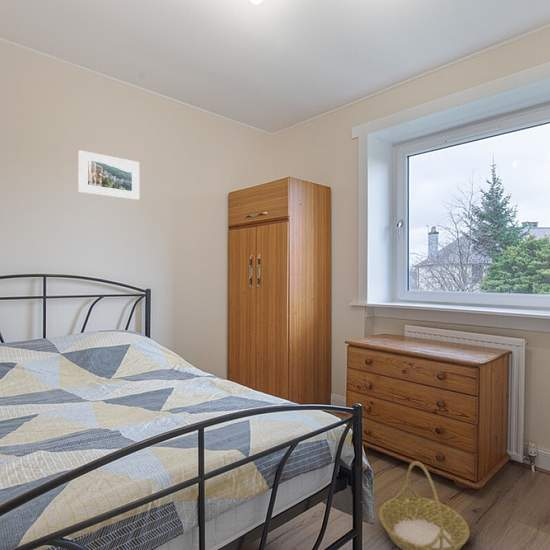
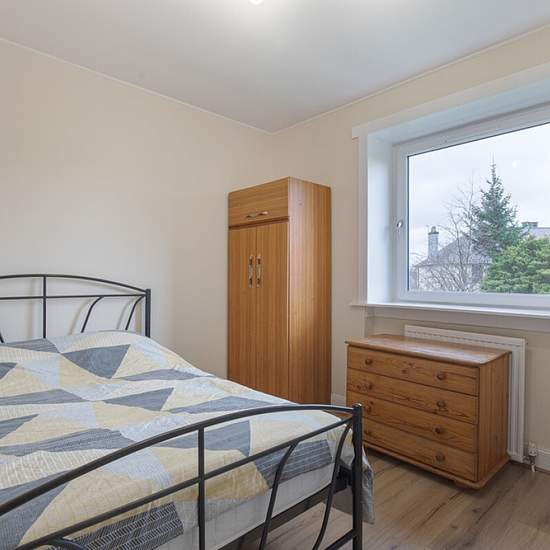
- basket [378,460,471,550]
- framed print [77,149,140,201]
